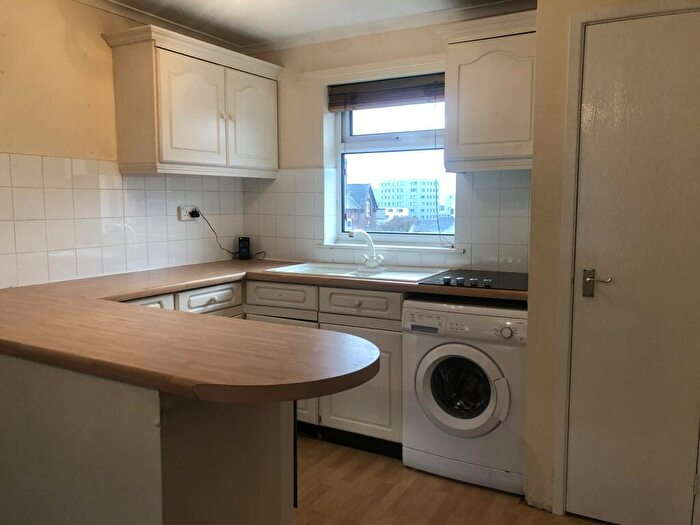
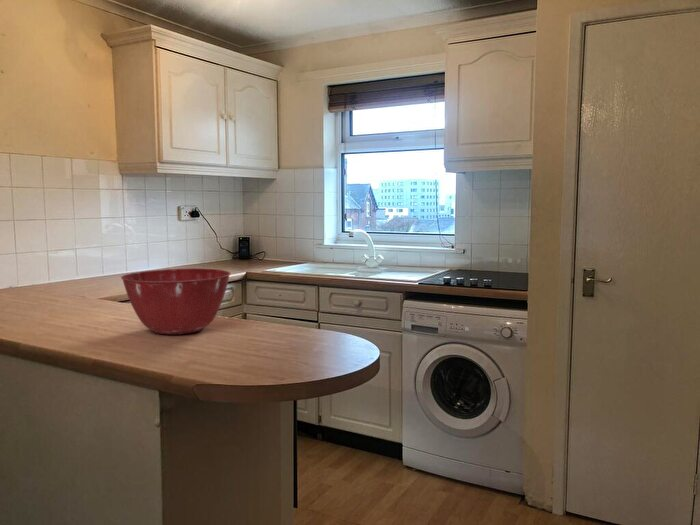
+ mixing bowl [120,267,232,335]
